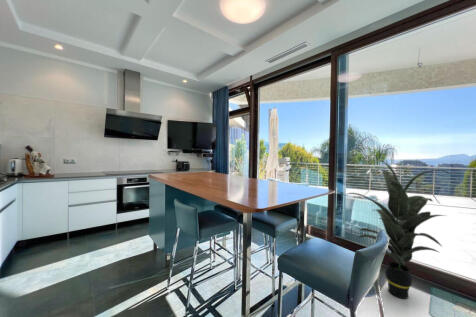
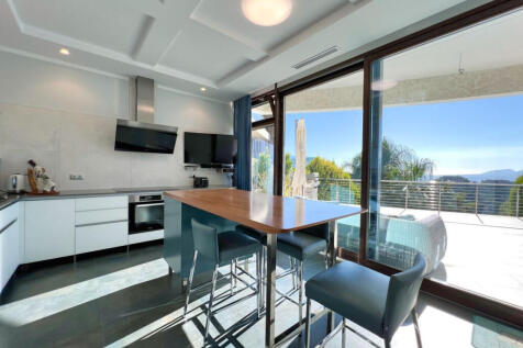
- indoor plant [346,160,452,300]
